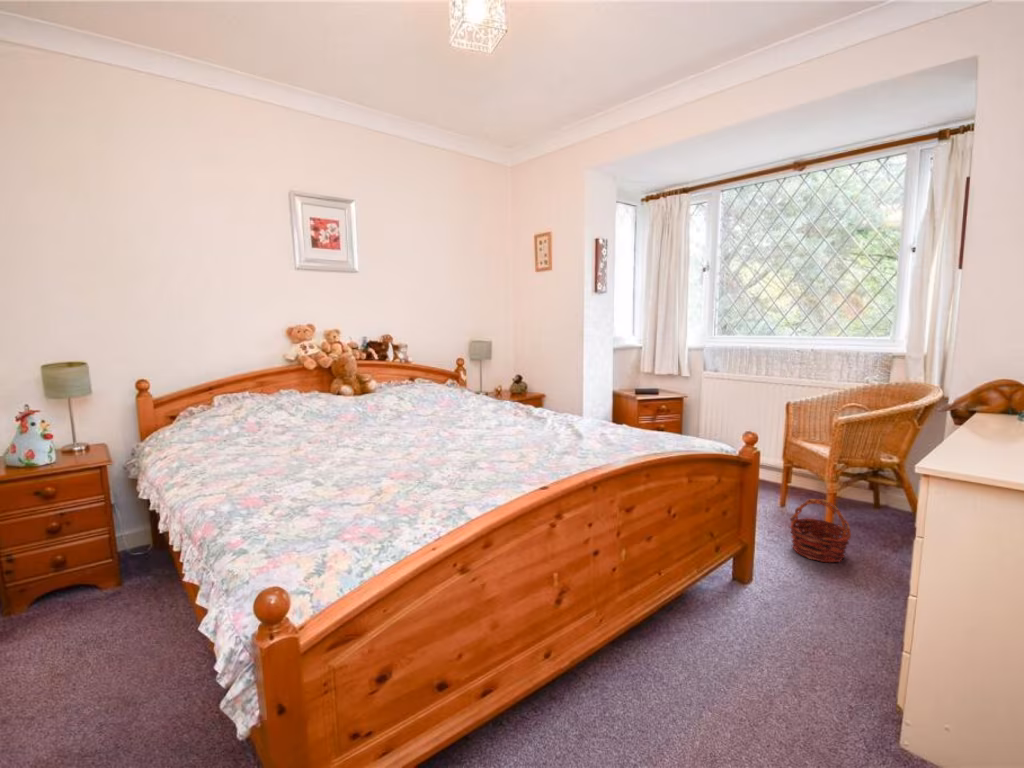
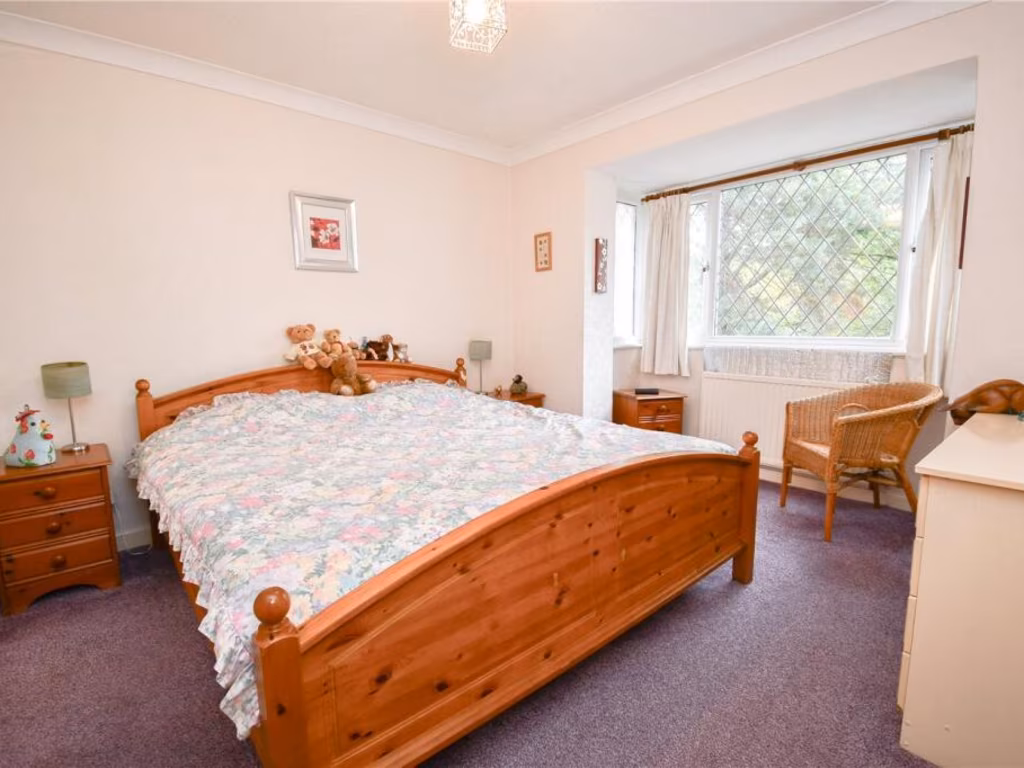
- basket [789,498,852,563]
